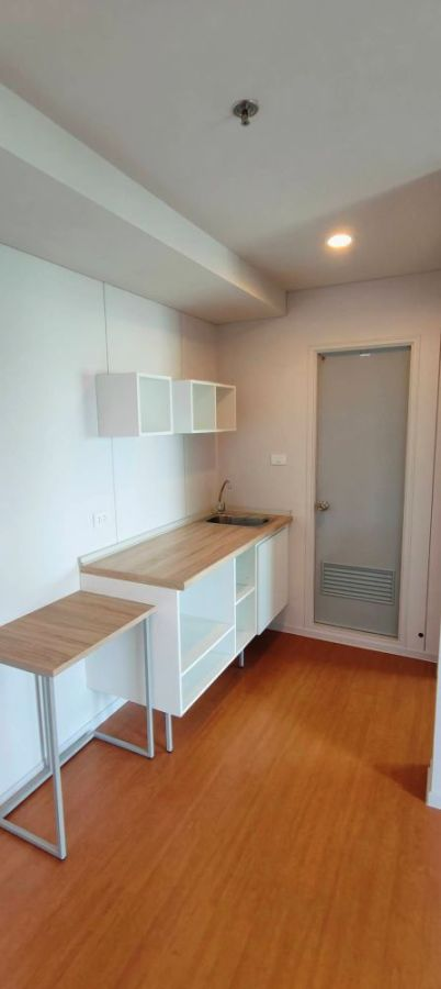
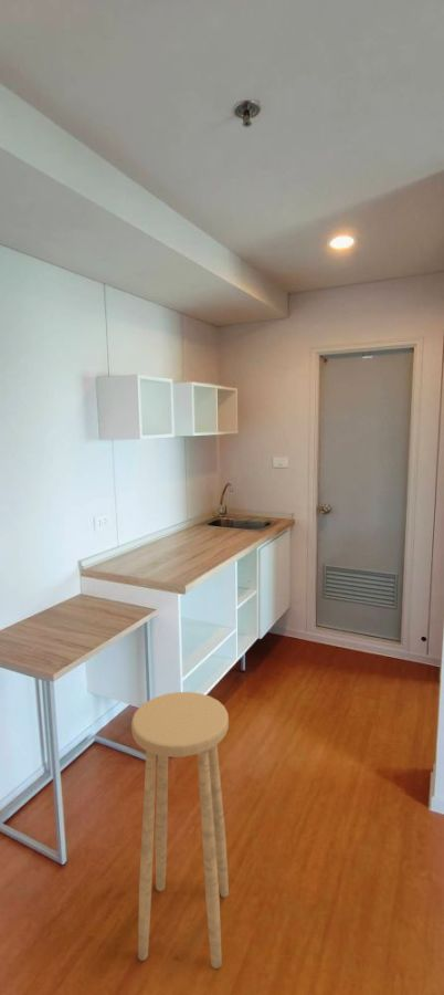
+ stool [130,691,230,970]
